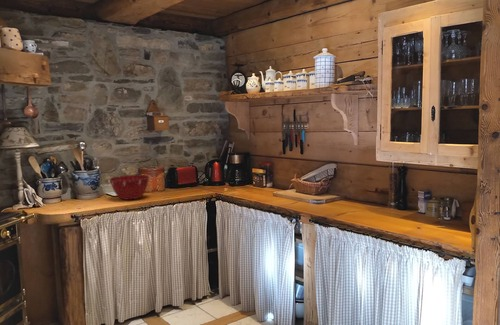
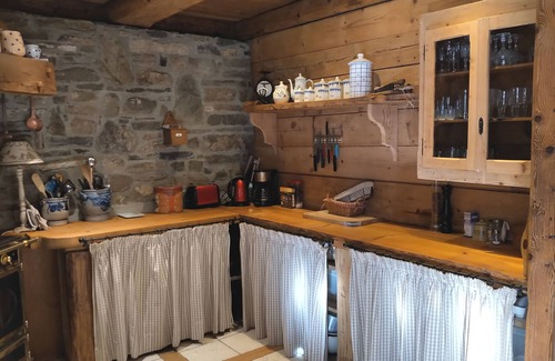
- mixing bowl [108,174,150,201]
